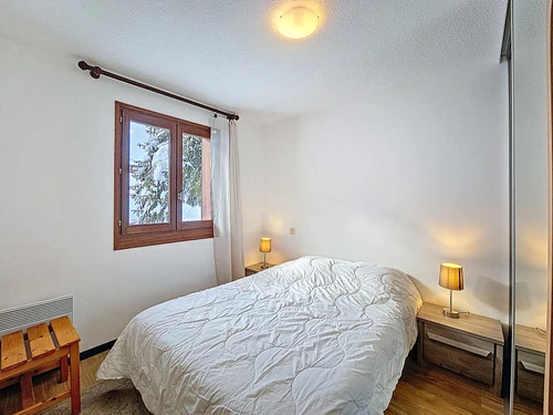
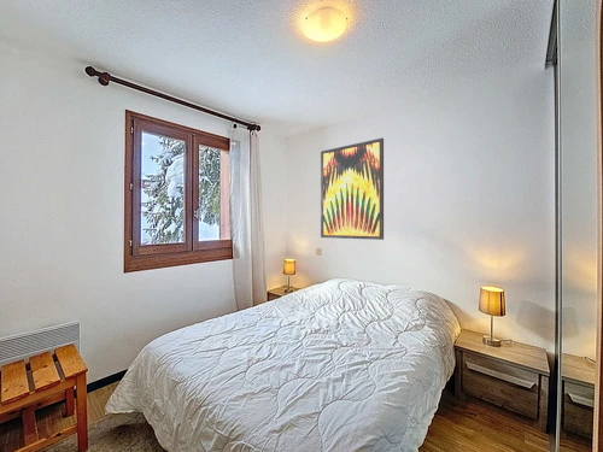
+ wall art [320,137,385,241]
